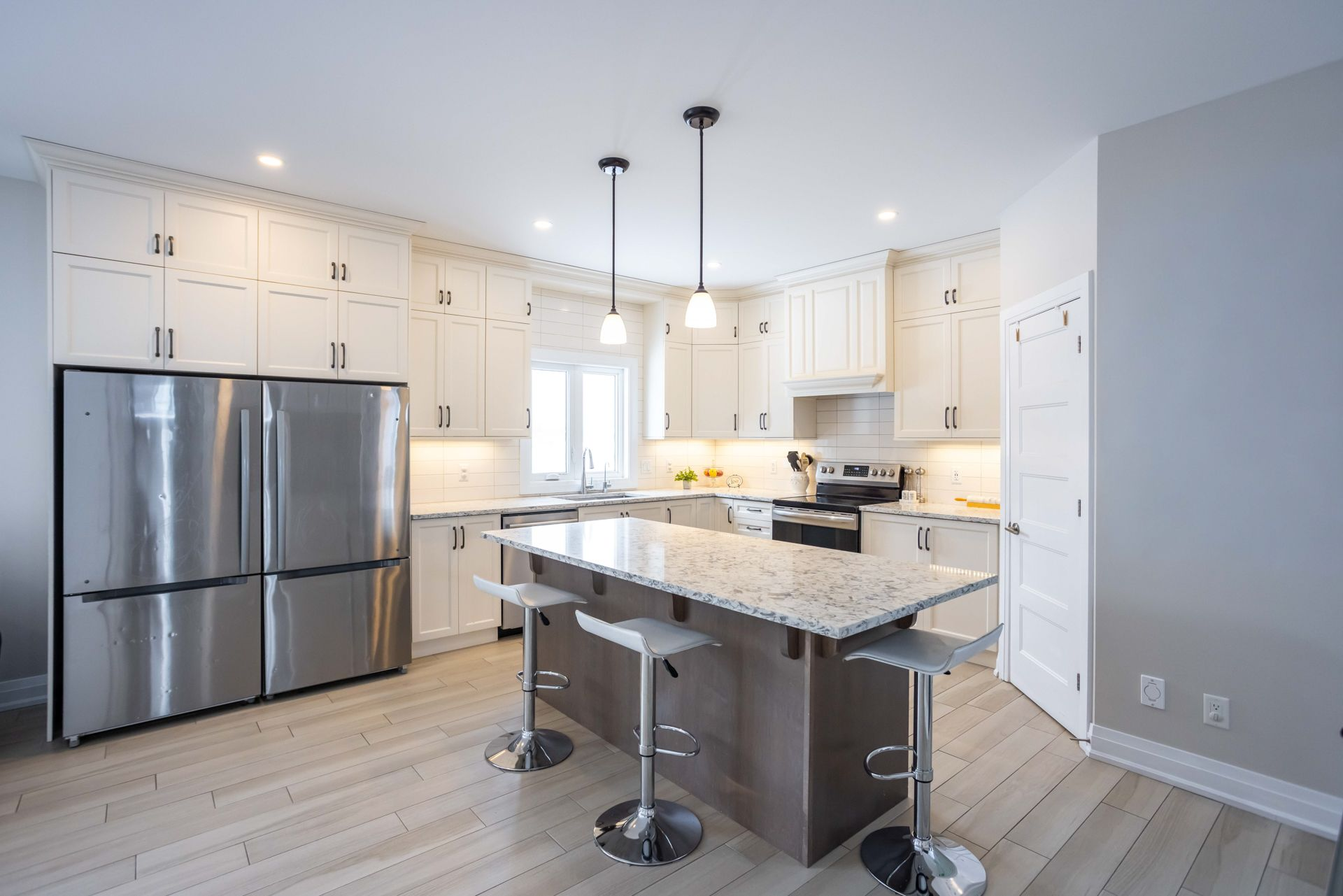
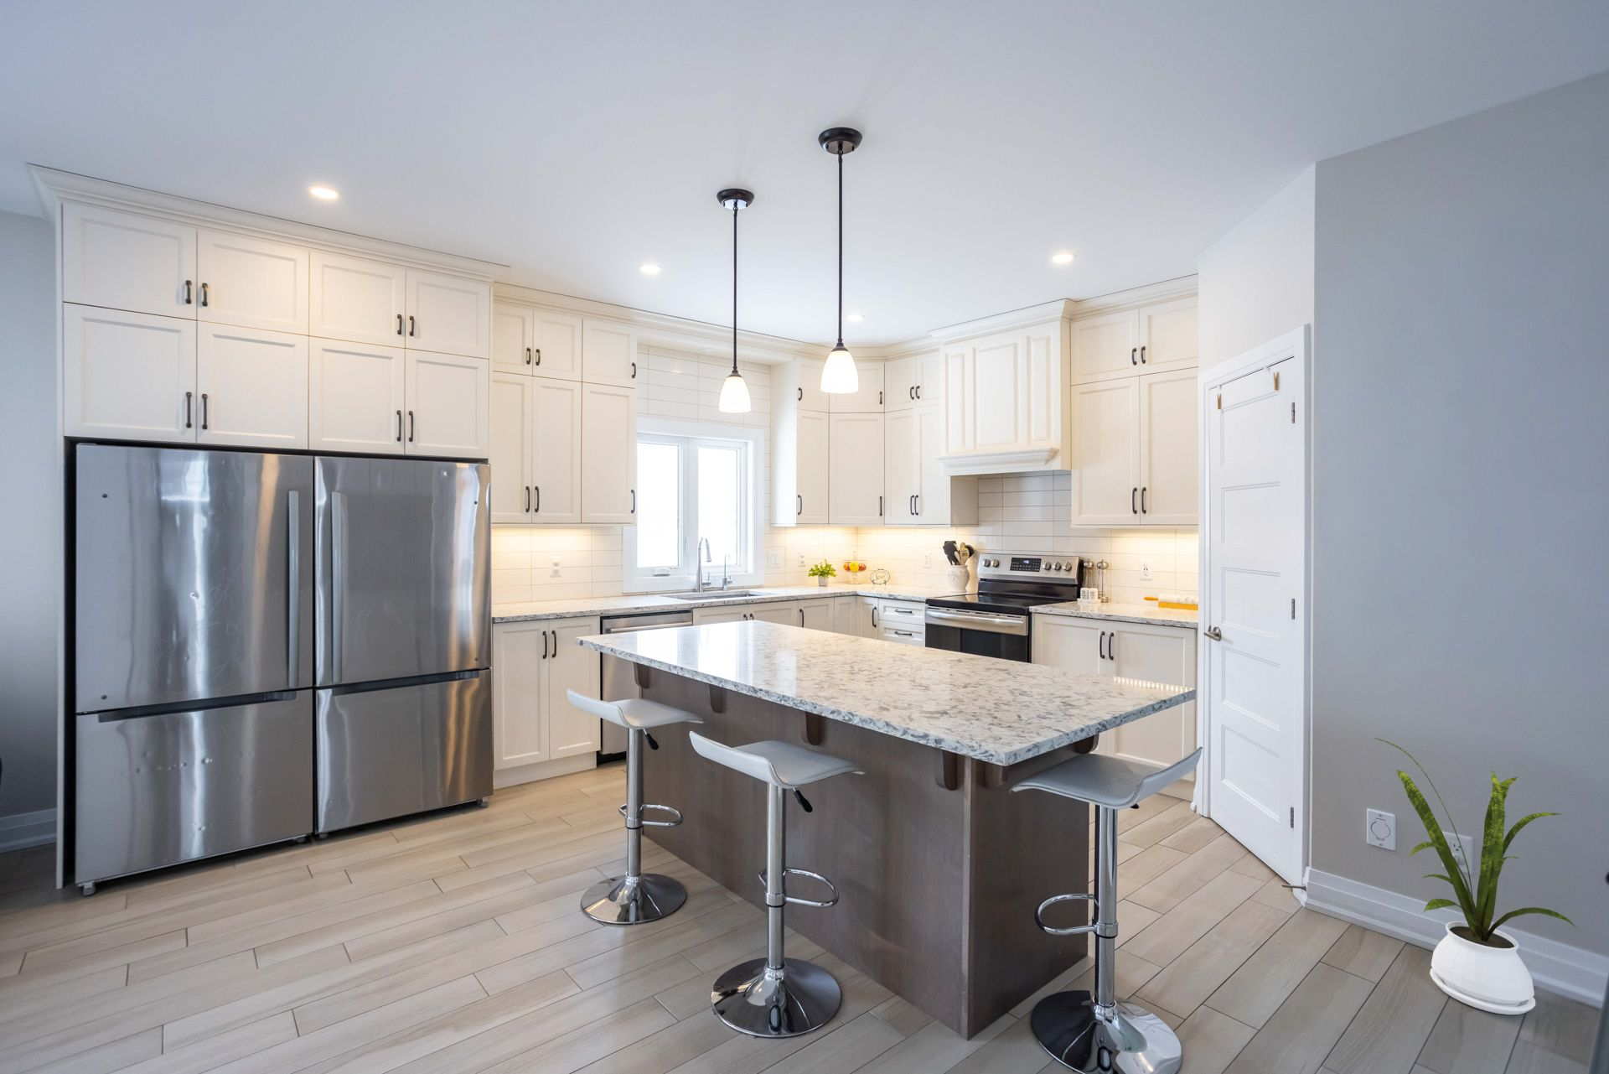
+ house plant [1373,737,1581,1015]
